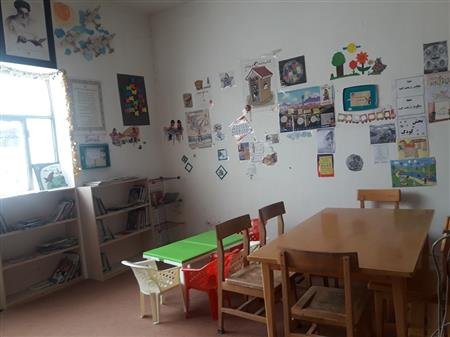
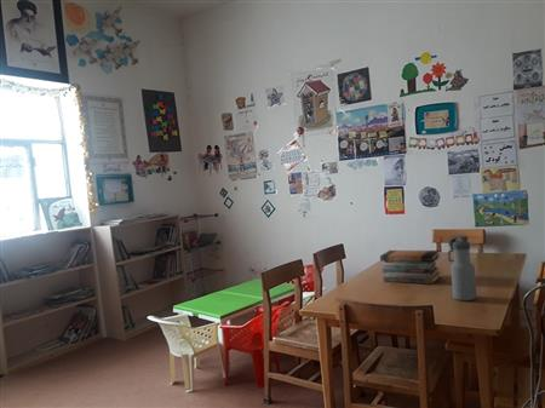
+ book stack [379,249,442,286]
+ water bottle [447,234,478,301]
